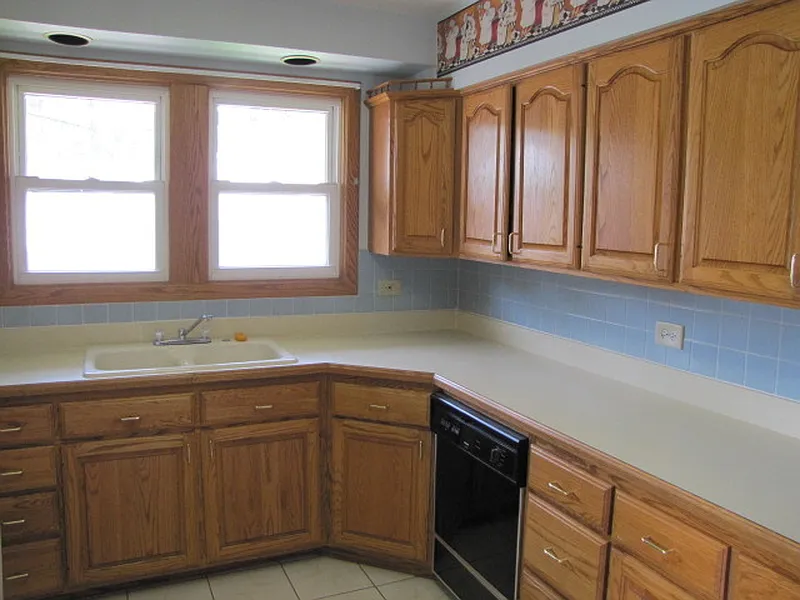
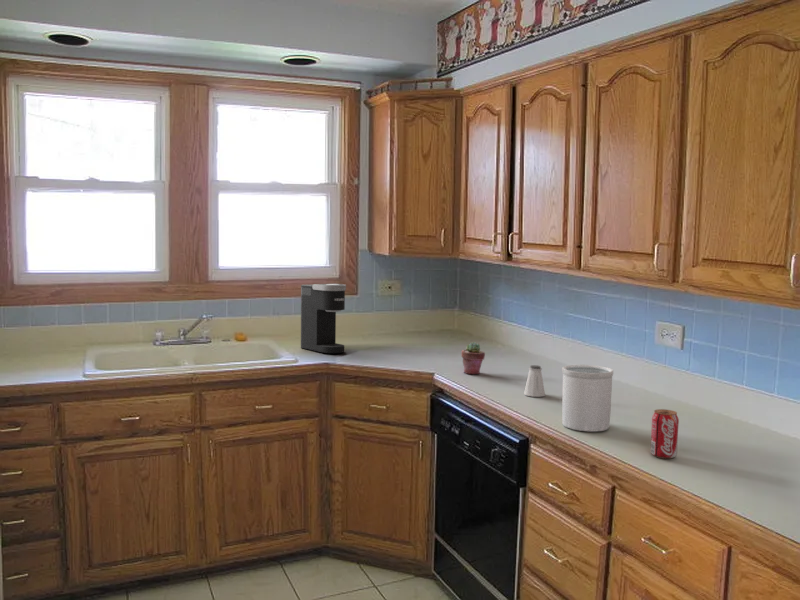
+ coffee maker [300,283,347,354]
+ beverage can [650,408,680,460]
+ saltshaker [523,364,546,398]
+ potted succulent [460,341,486,375]
+ utensil holder [561,364,614,432]
